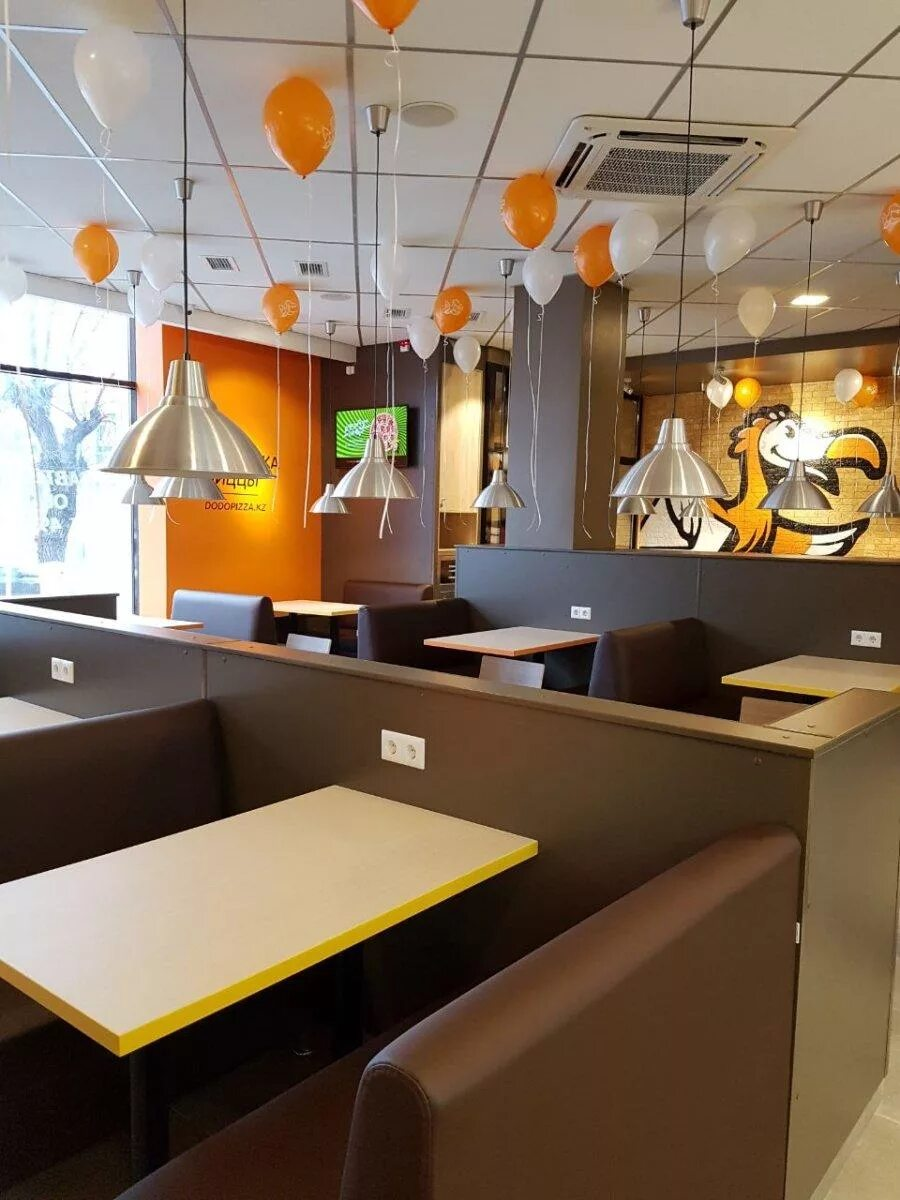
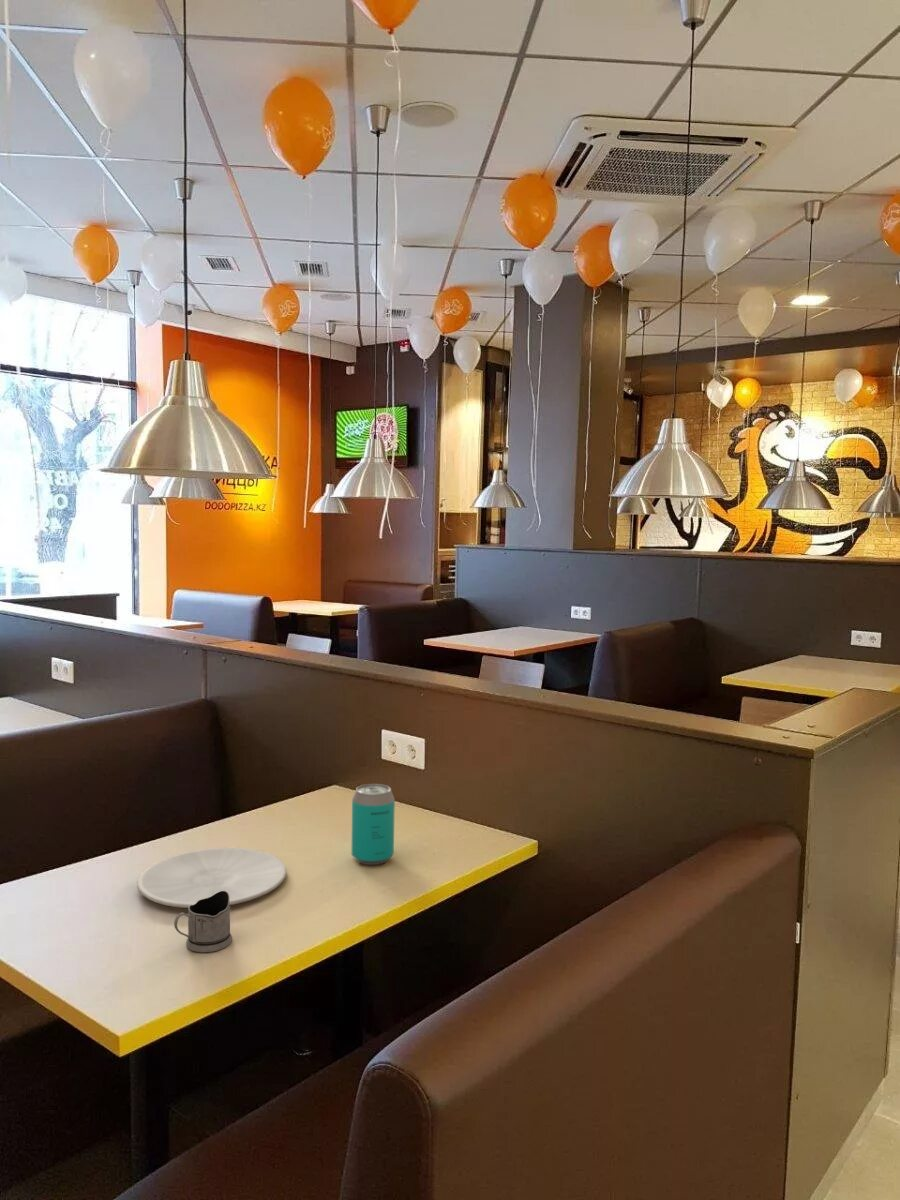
+ beverage can [350,783,396,866]
+ plate [136,847,287,909]
+ tea glass holder [173,890,233,953]
